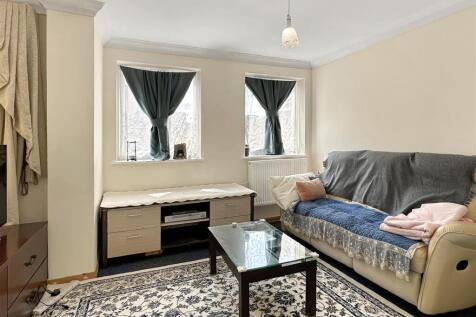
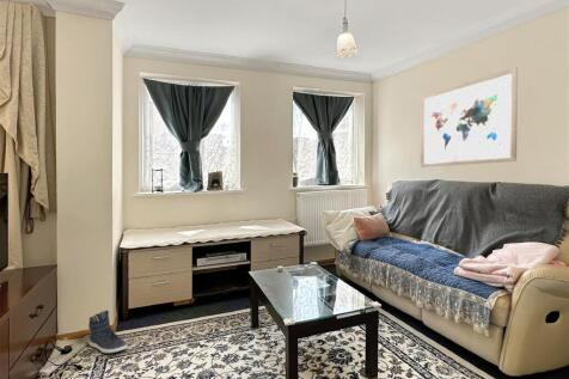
+ wall art [420,66,519,169]
+ sneaker [87,310,128,355]
